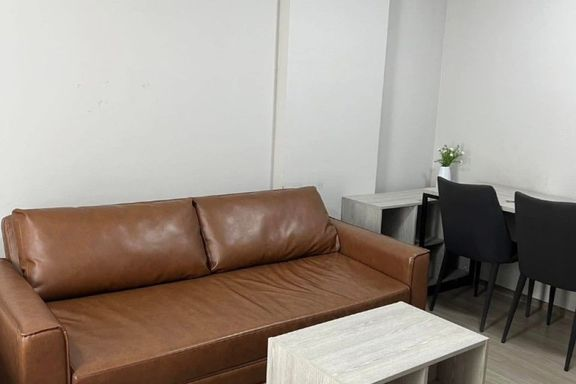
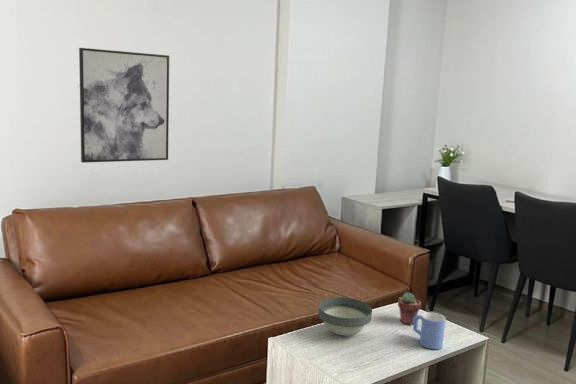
+ potted succulent [397,292,422,326]
+ bowl [317,296,373,337]
+ wall art [78,47,170,164]
+ mug [412,311,447,350]
